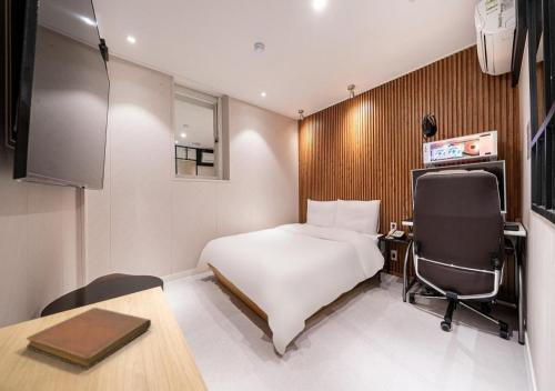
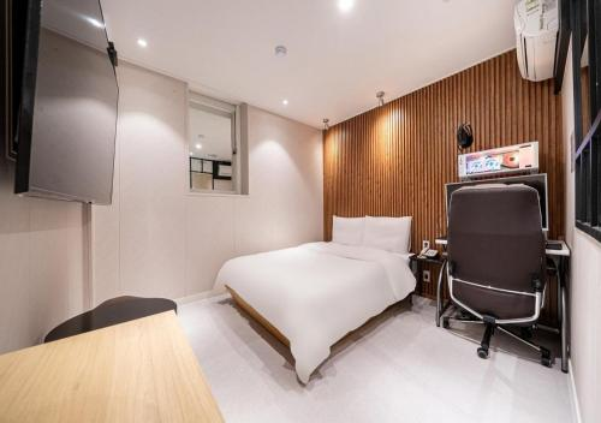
- notebook [26,307,152,371]
